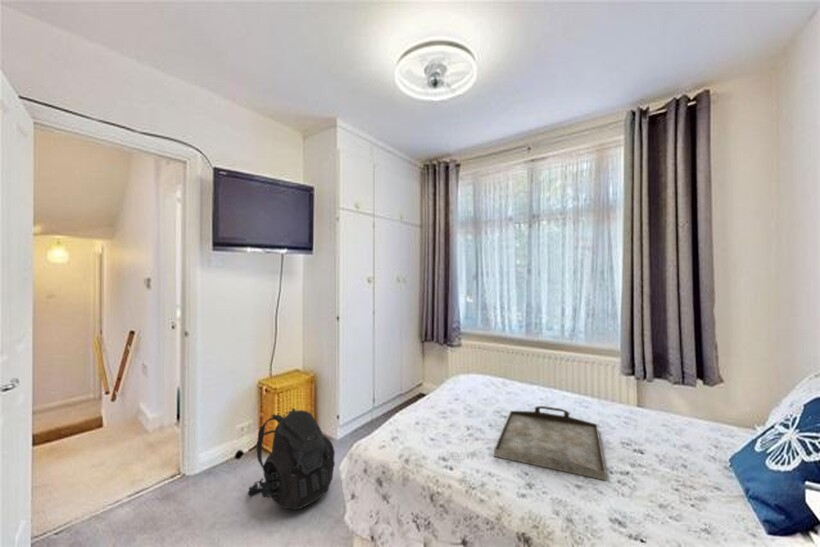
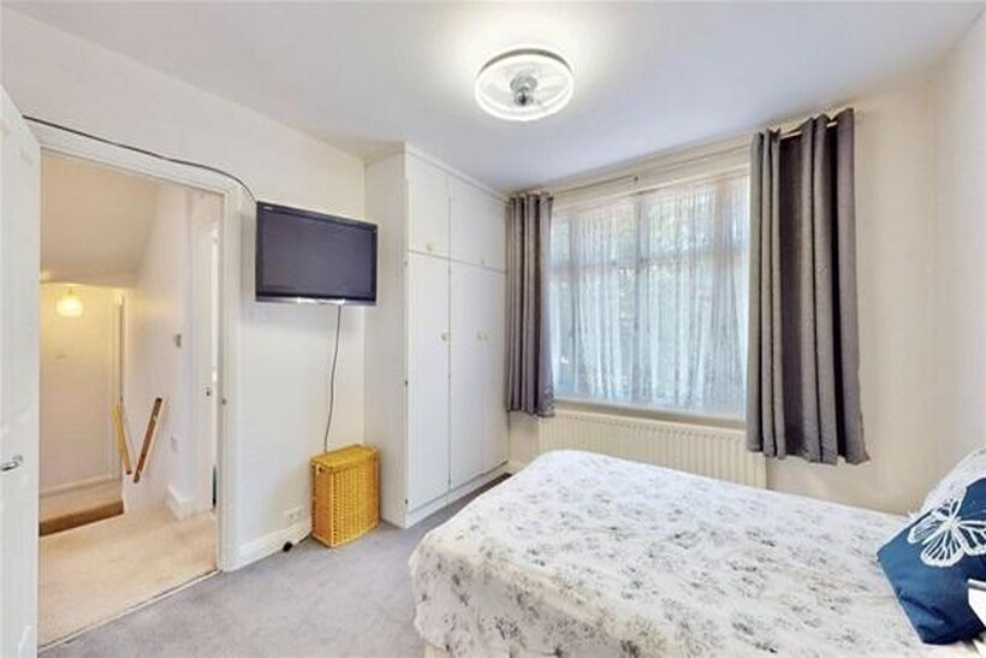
- serving tray [493,405,607,481]
- backpack [247,407,336,510]
